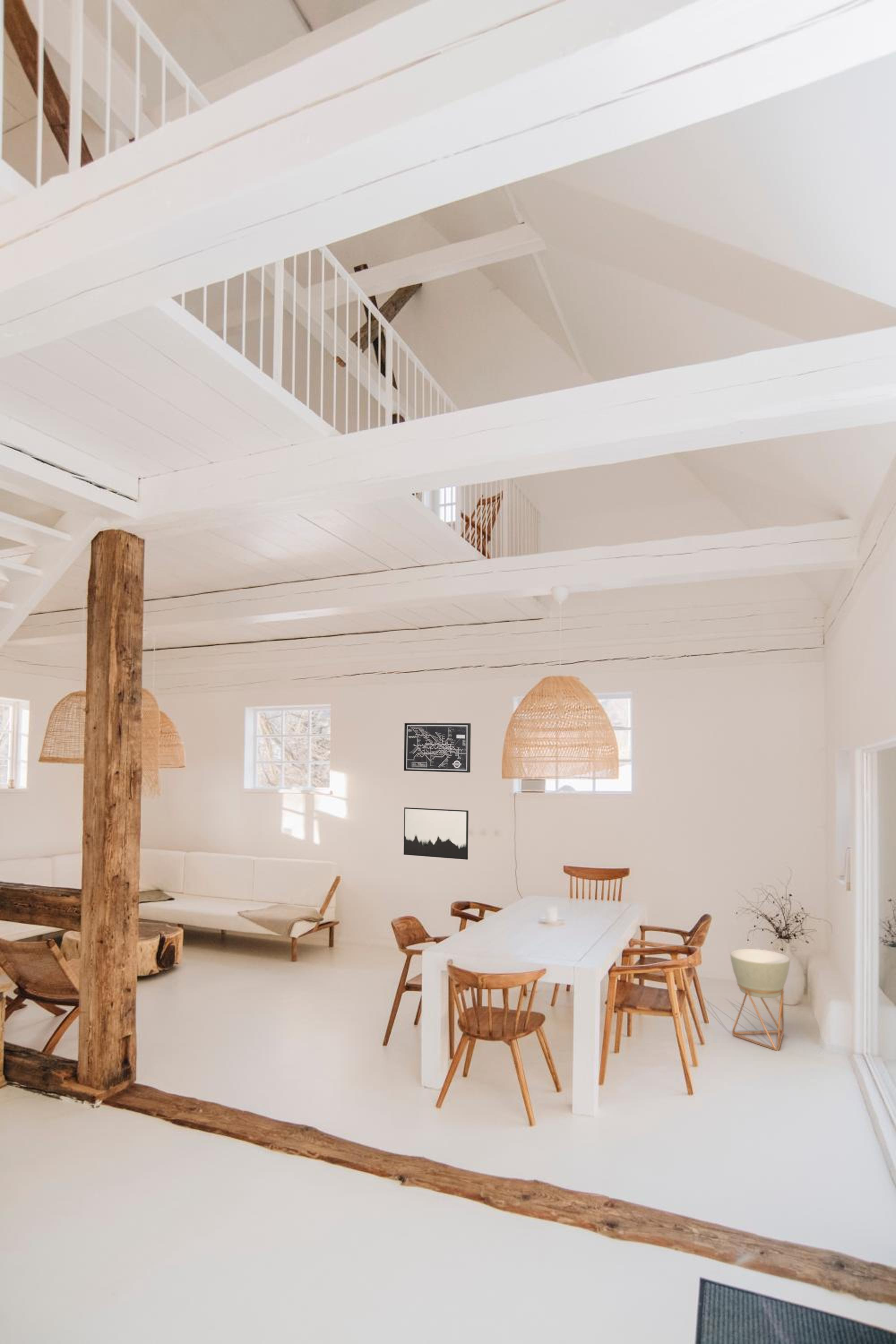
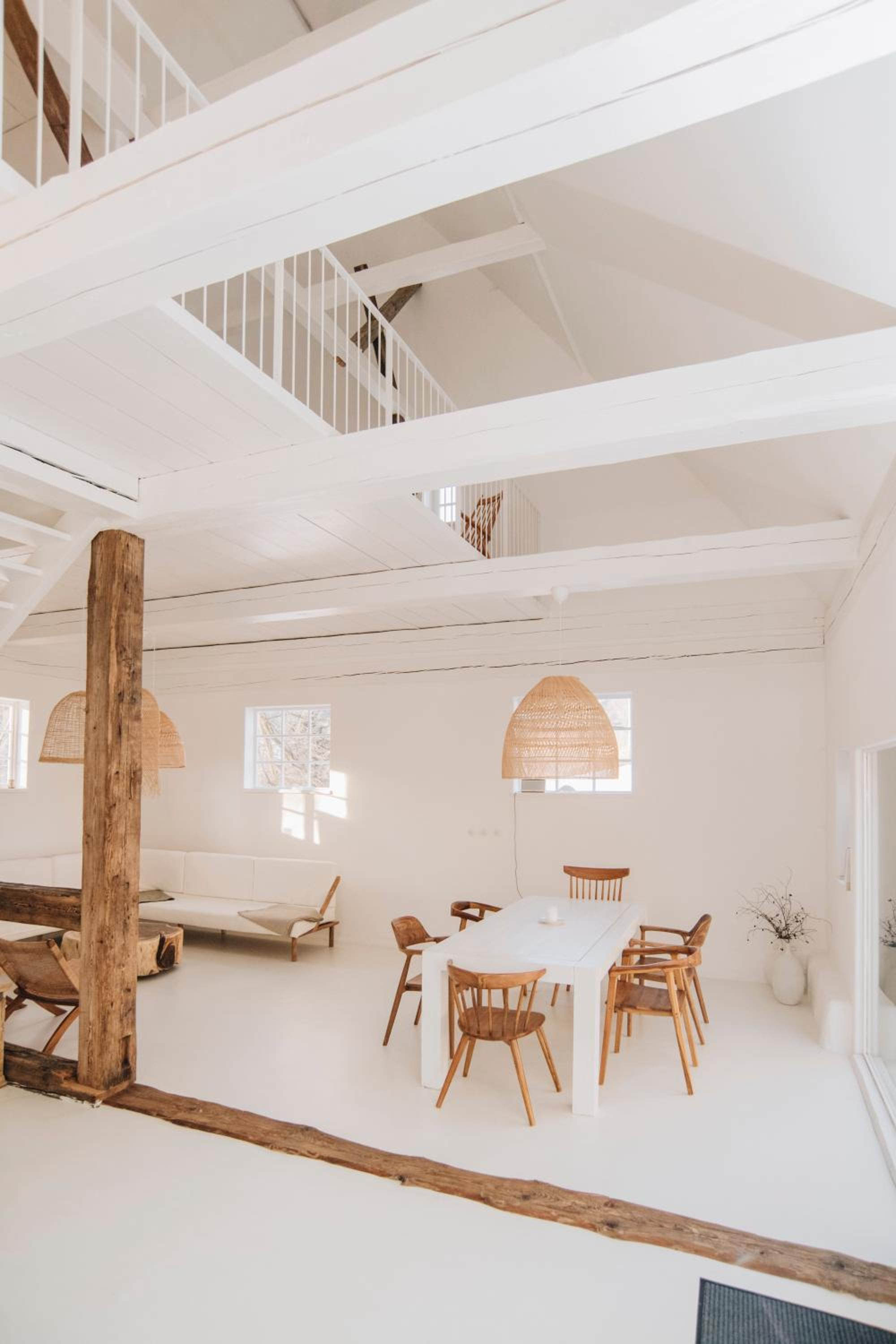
- planter [730,948,791,1051]
- wall art [403,807,469,860]
- wall art [404,723,471,773]
